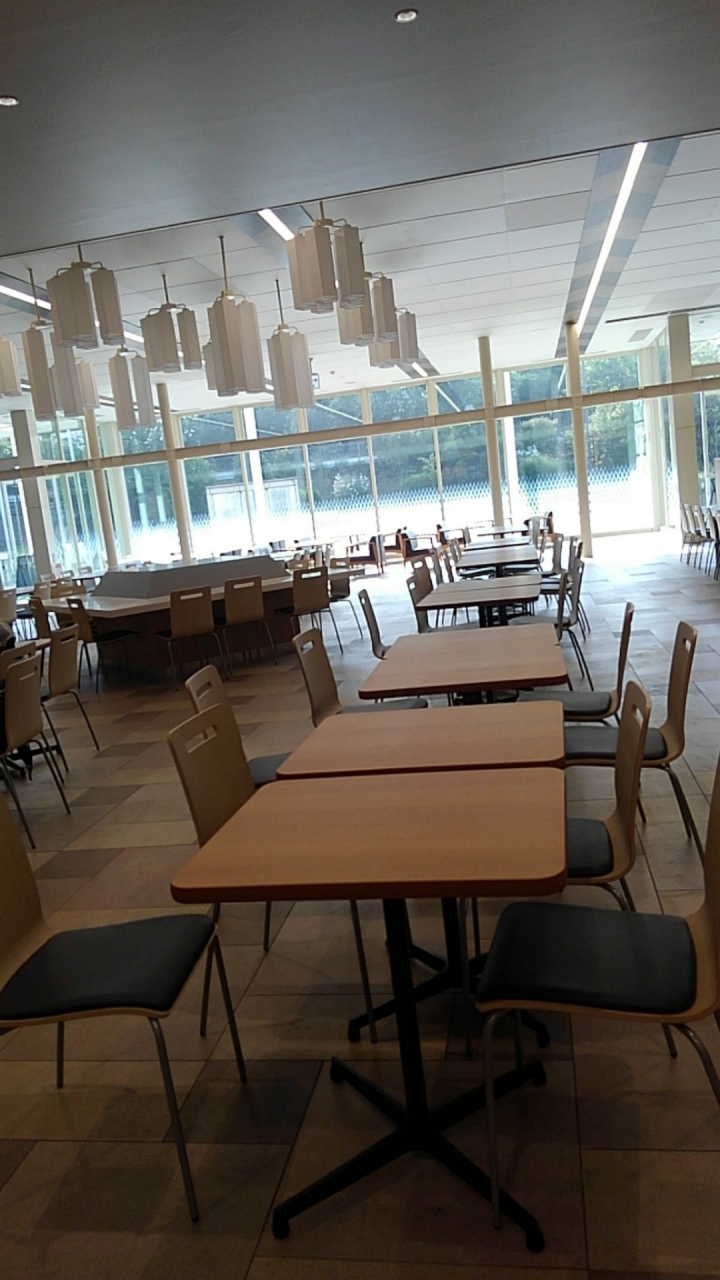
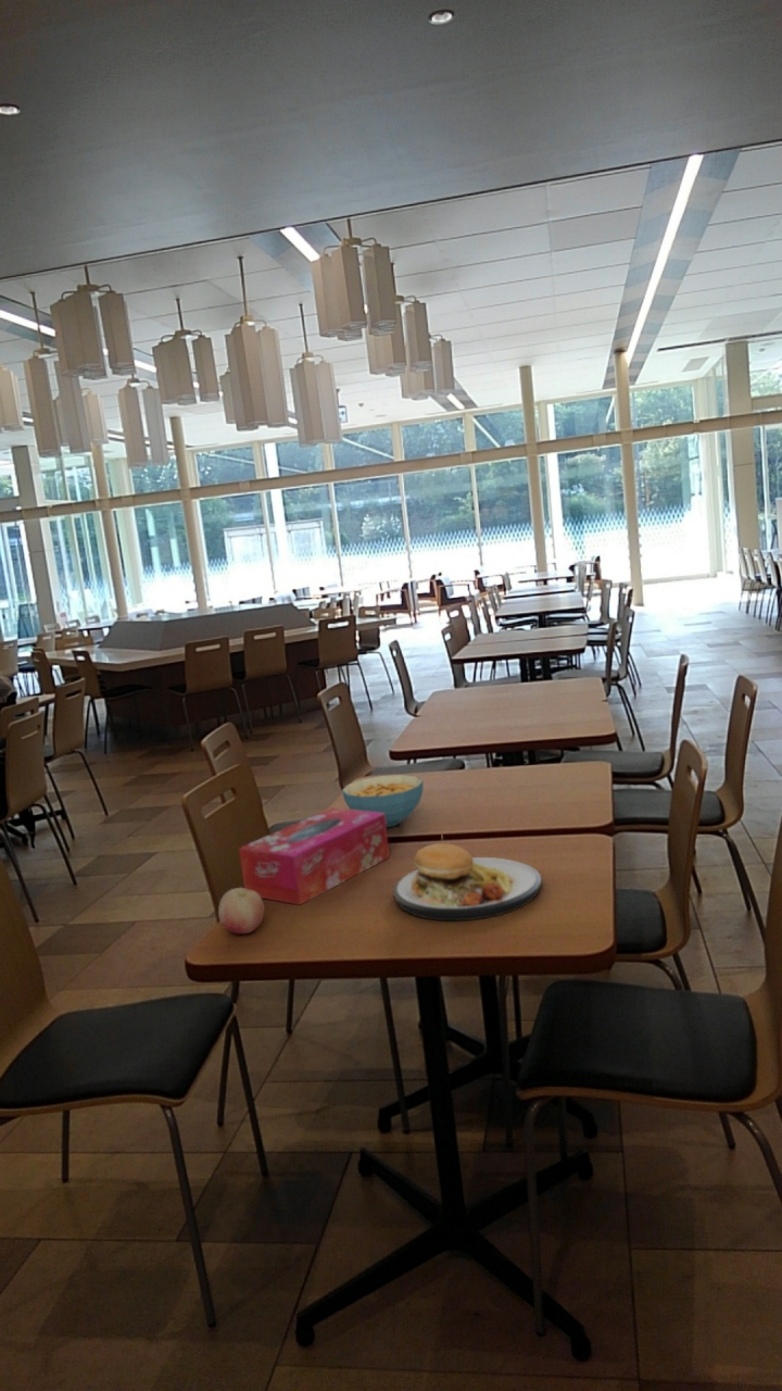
+ tissue box [238,806,391,906]
+ cereal bowl [341,774,425,828]
+ fruit [217,887,265,935]
+ plate [392,822,542,922]
